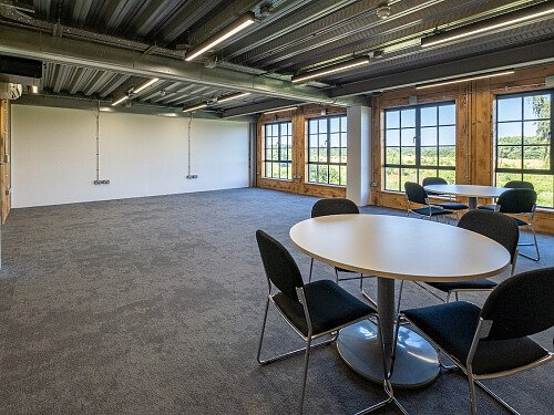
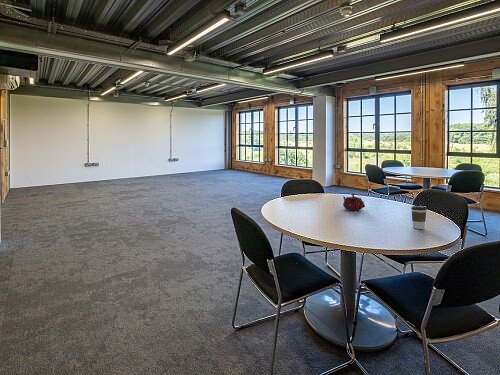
+ coffee cup [410,205,428,230]
+ teapot [342,192,366,211]
